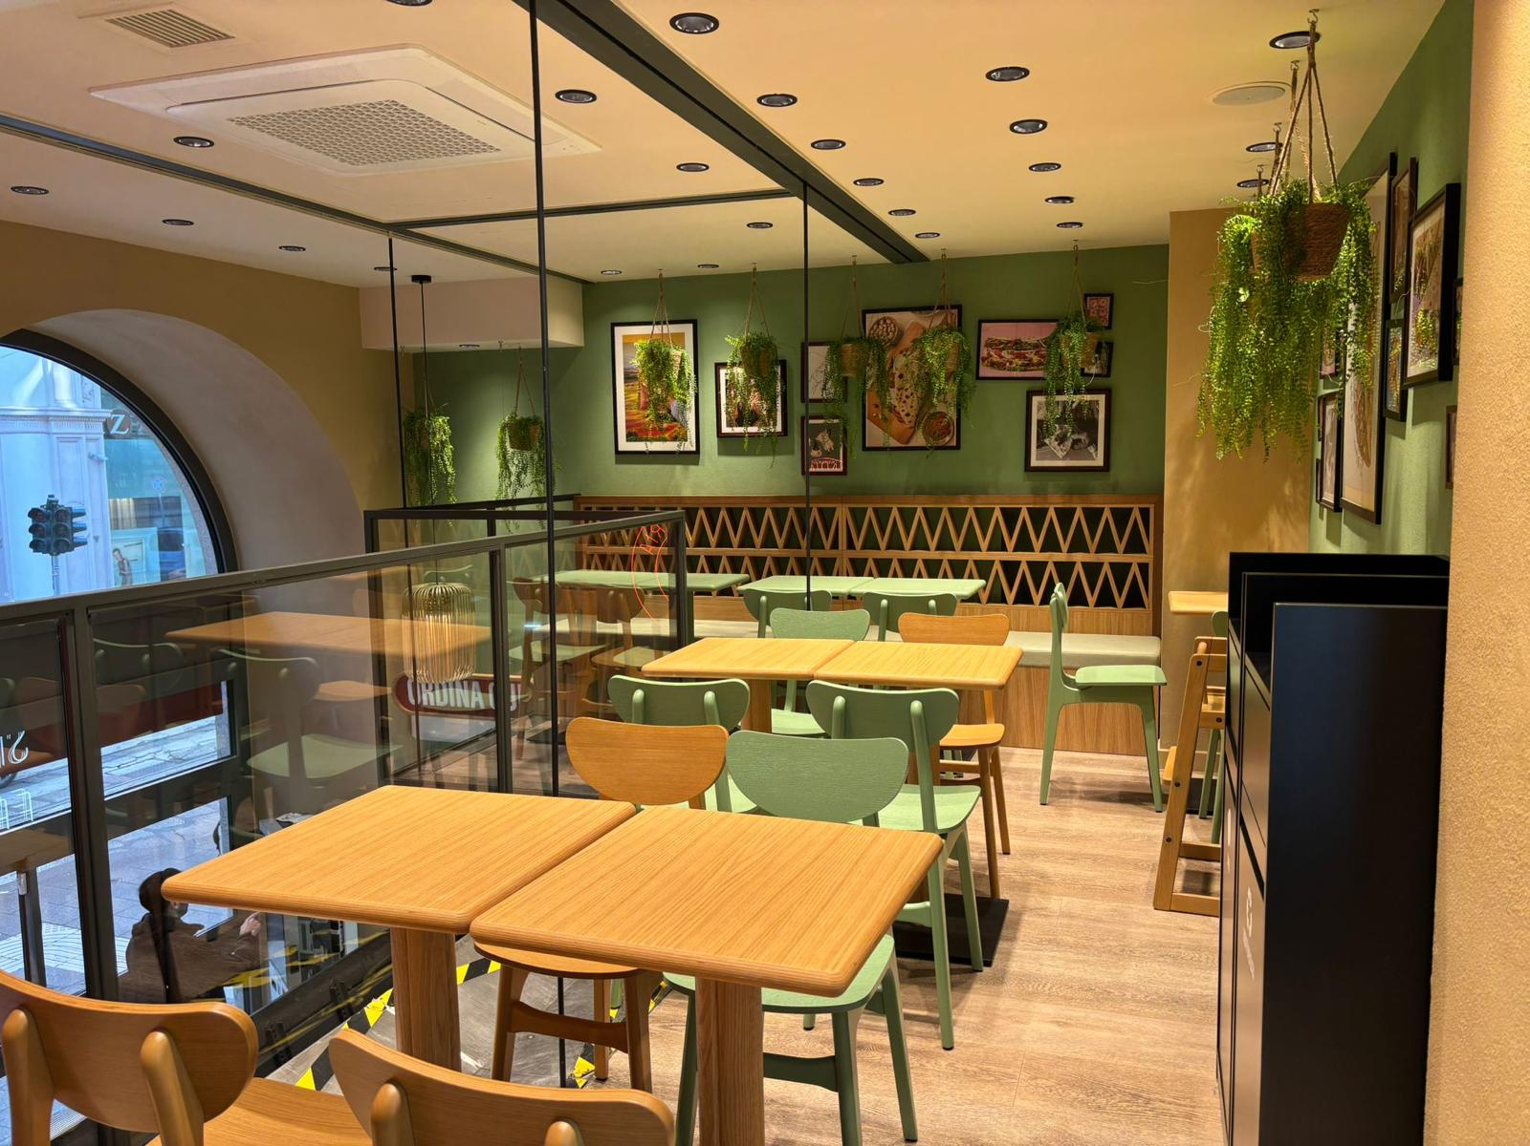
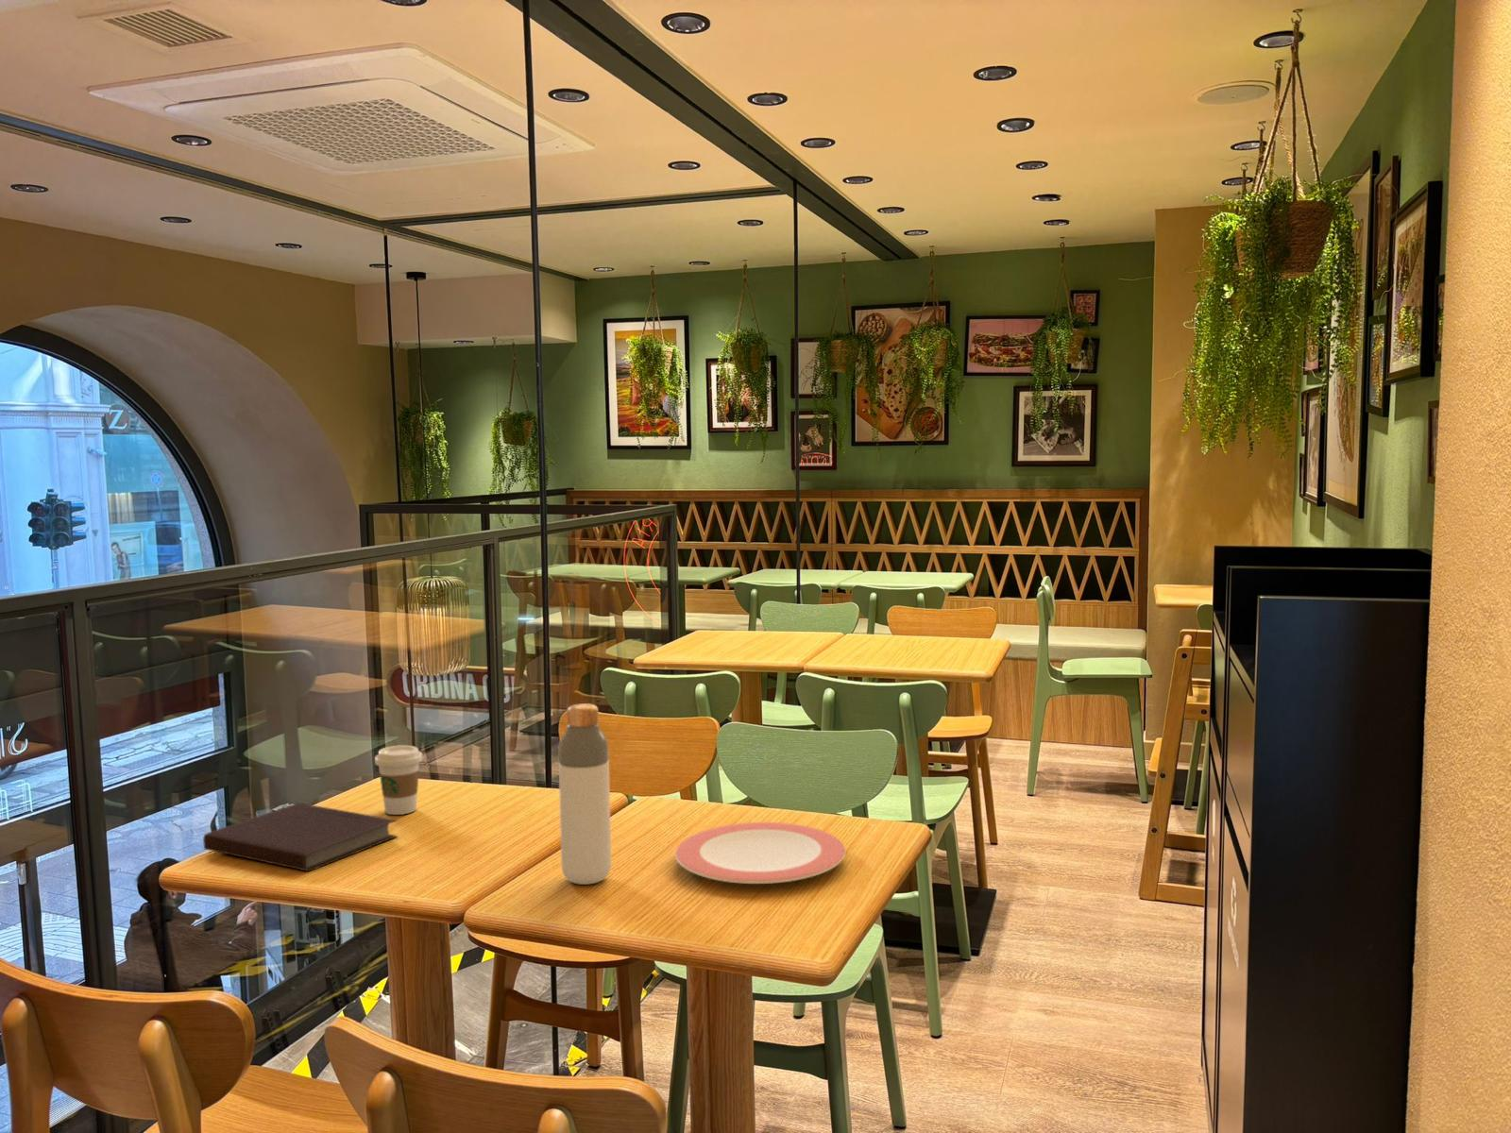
+ notebook [202,802,399,872]
+ bottle [557,702,612,885]
+ coffee cup [374,744,424,815]
+ plate [675,821,847,884]
